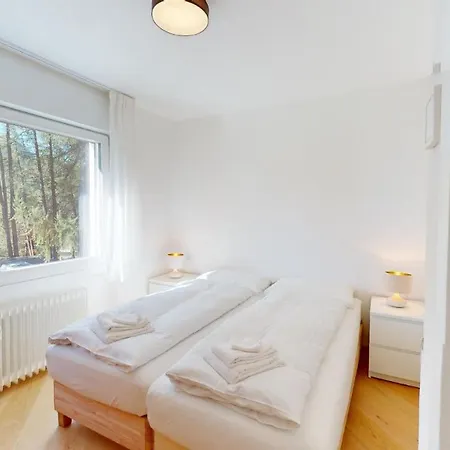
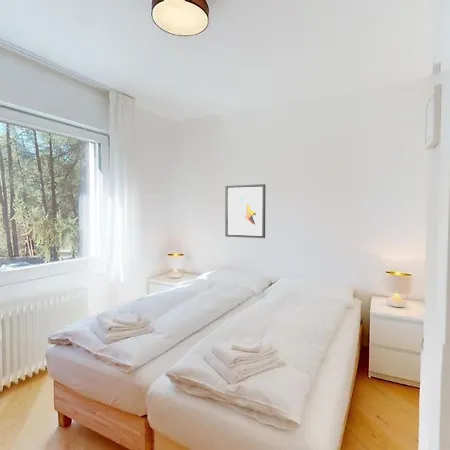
+ wall art [224,183,266,239]
